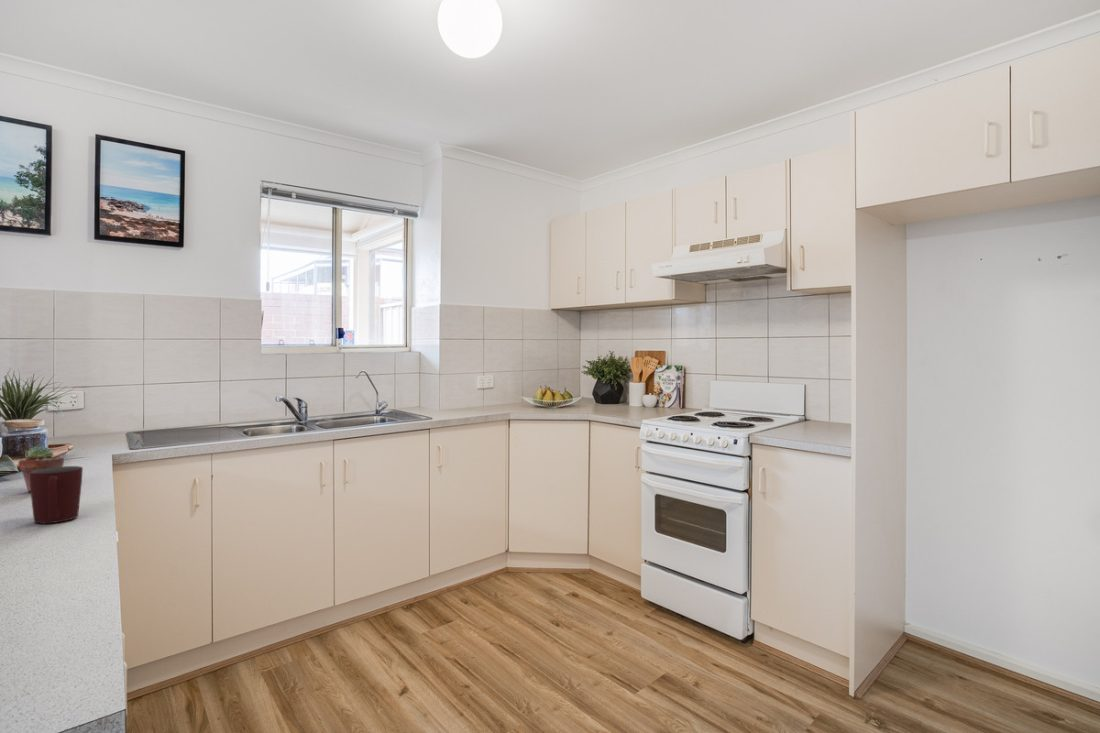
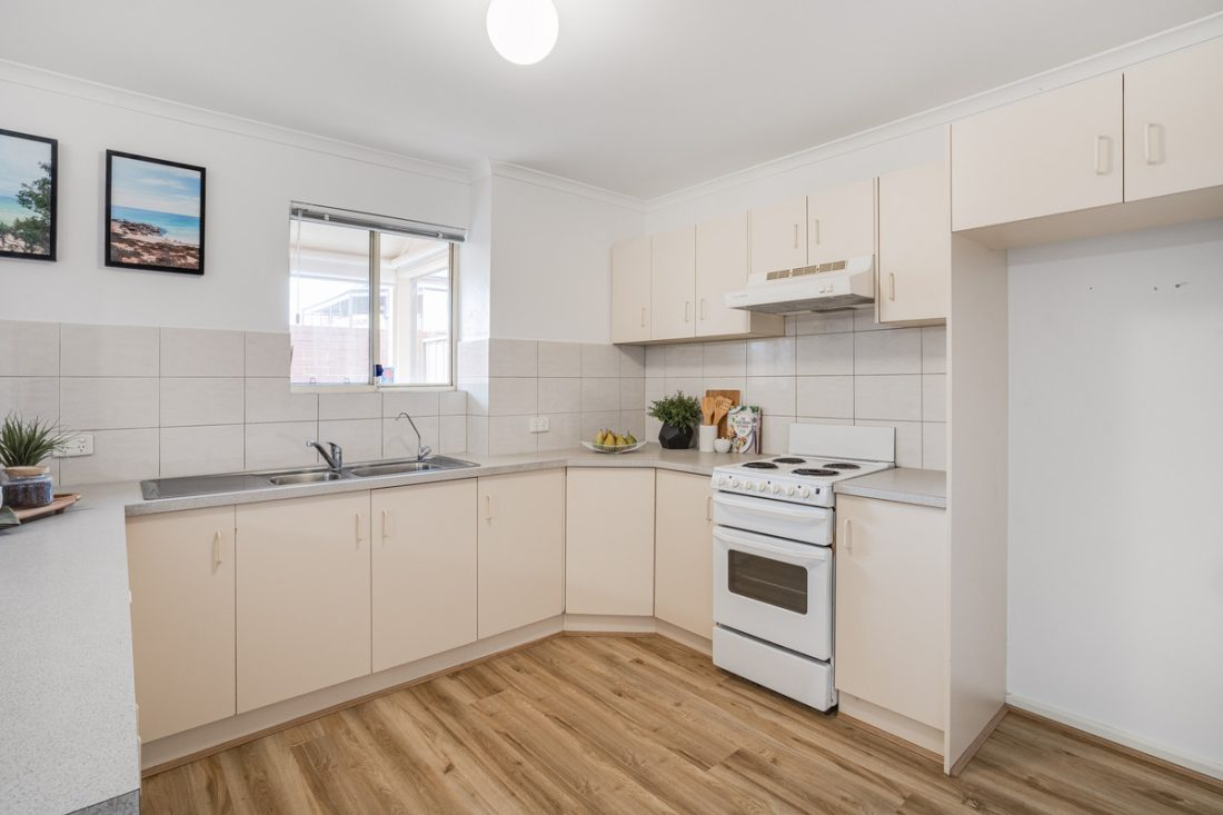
- mug [30,465,84,524]
- potted succulent [18,444,65,493]
